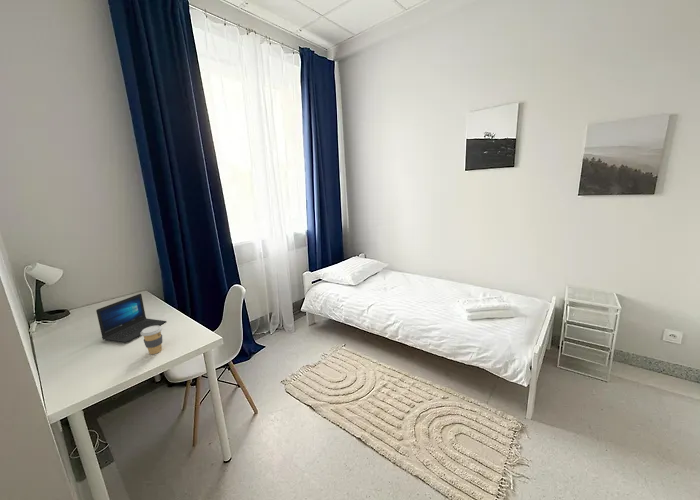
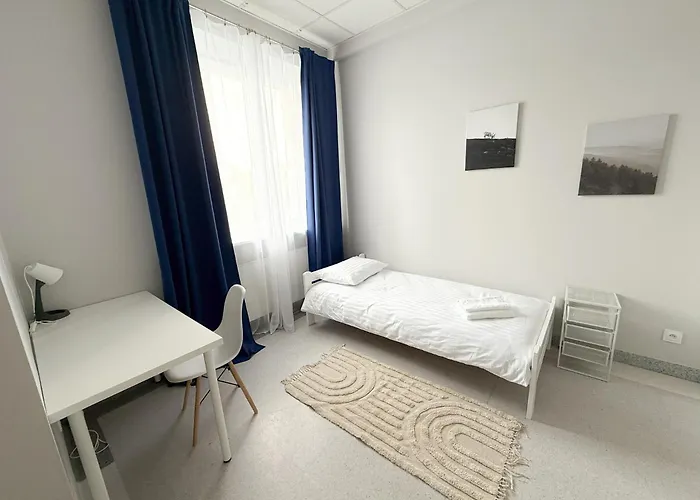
- laptop [95,293,167,343]
- coffee cup [140,325,163,355]
